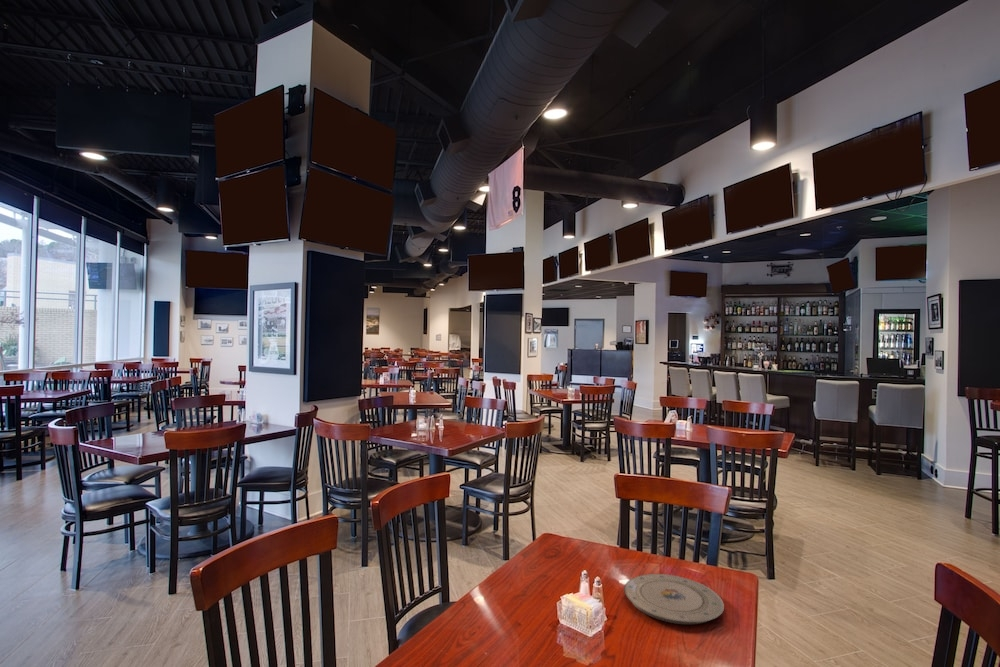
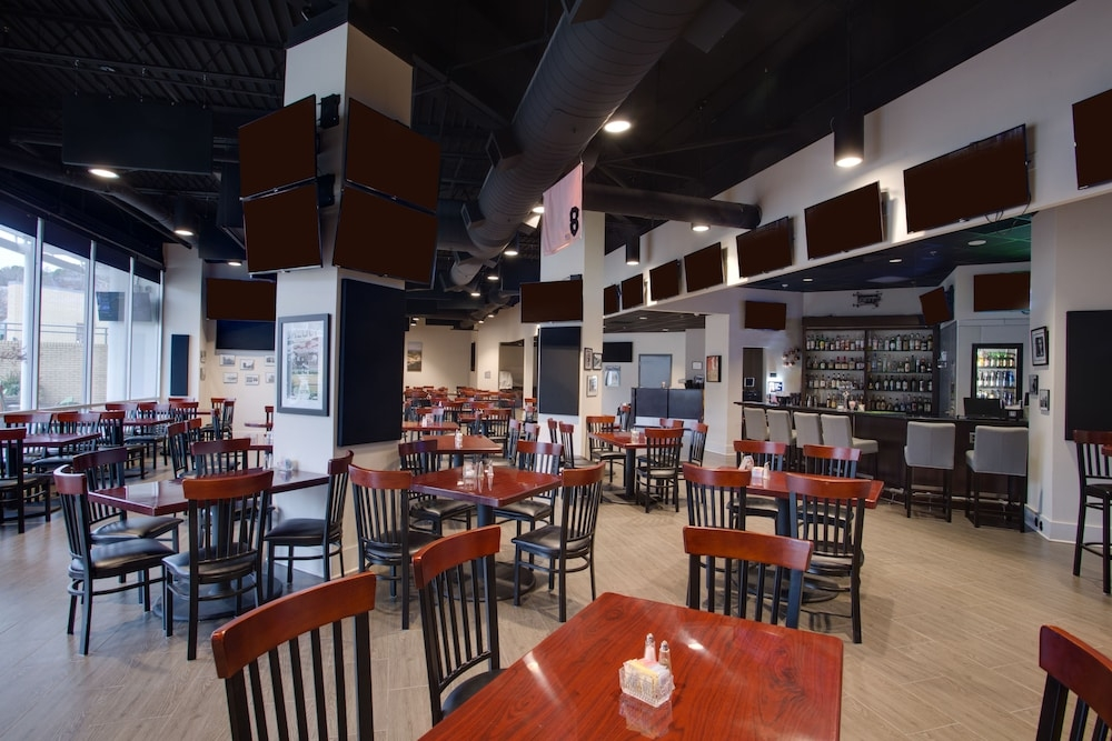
- plate [623,573,725,625]
